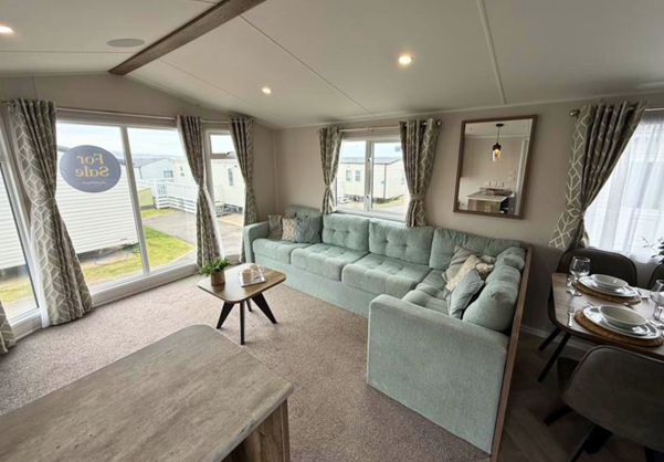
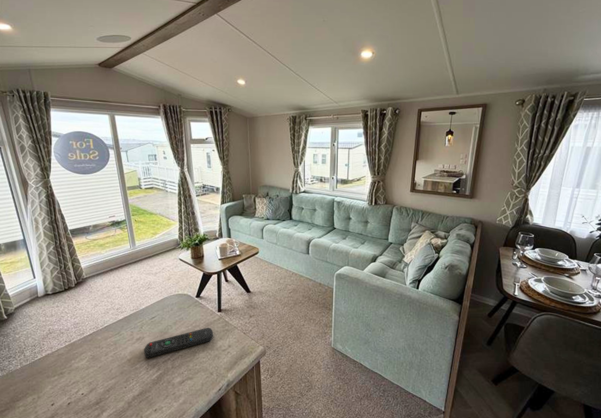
+ remote control [143,327,214,359]
